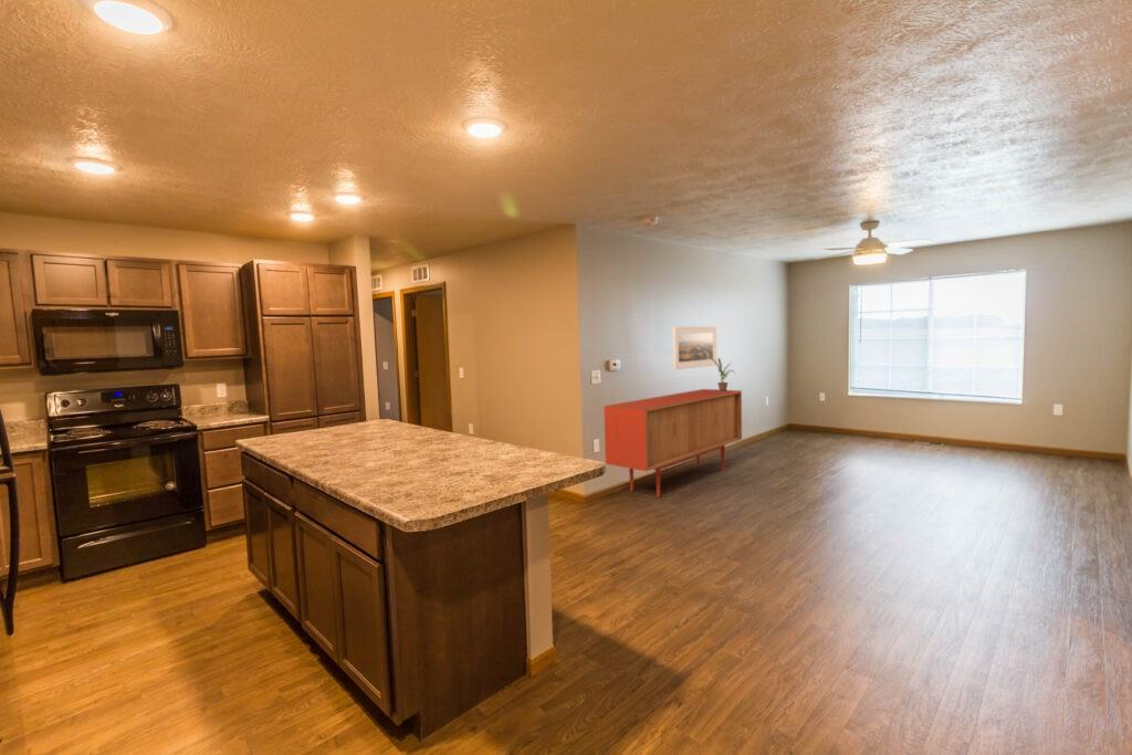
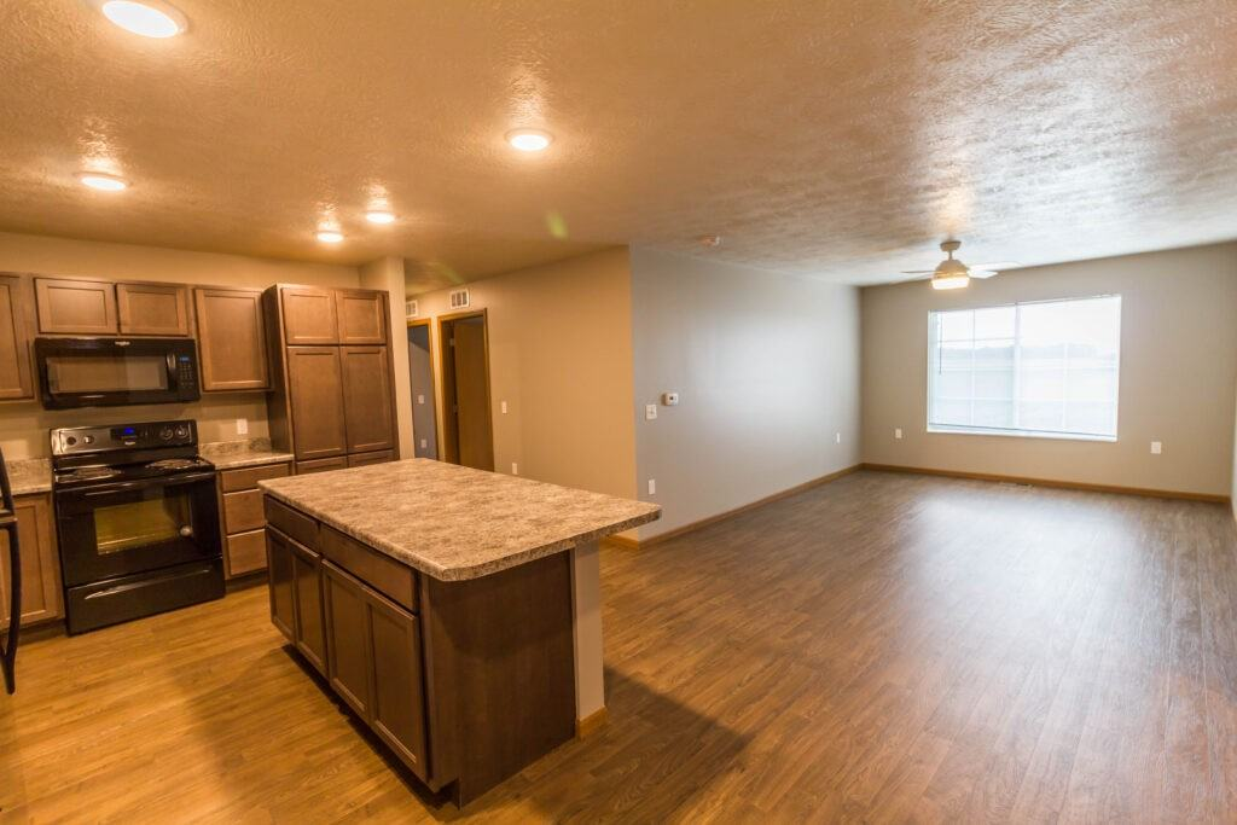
- potted plant [709,357,735,391]
- sideboard [602,388,743,499]
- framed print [672,325,717,370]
